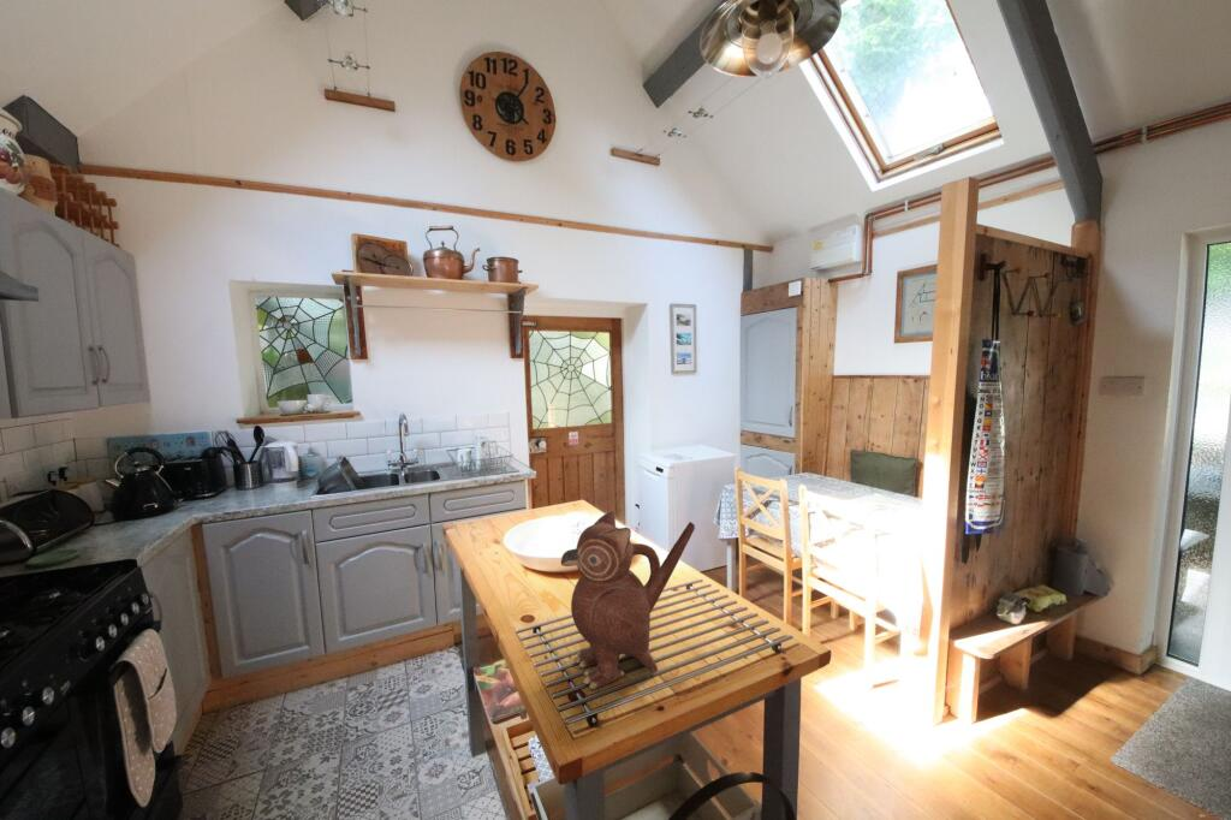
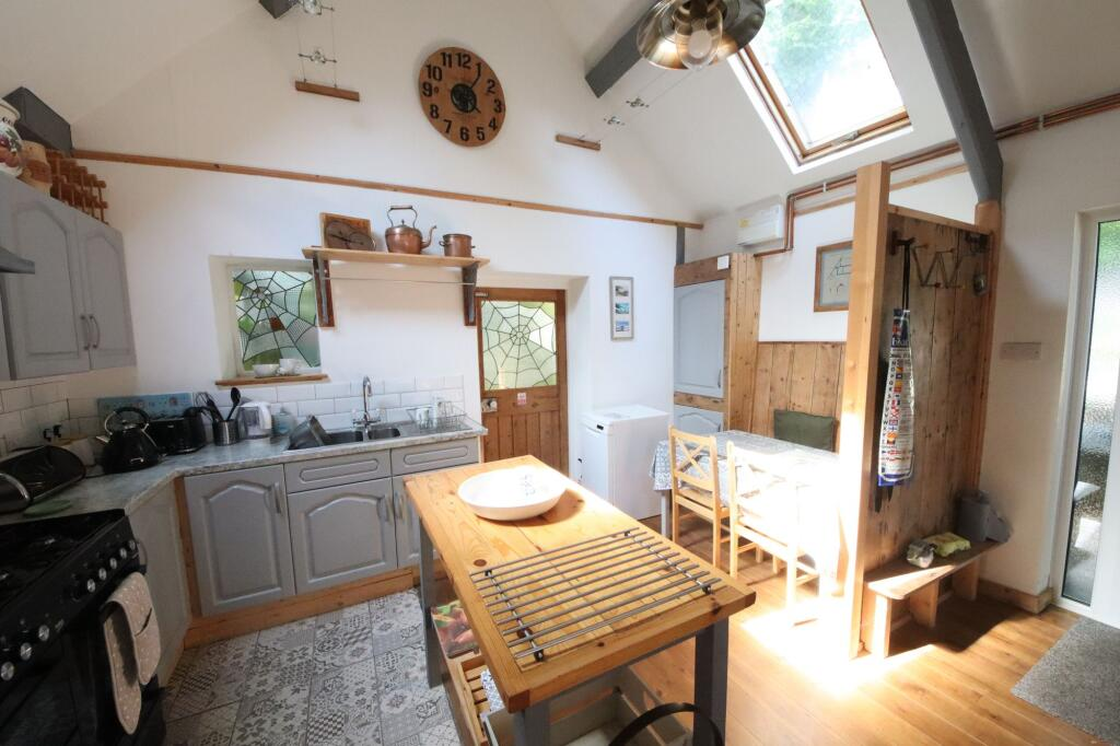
- teapot [560,510,696,691]
